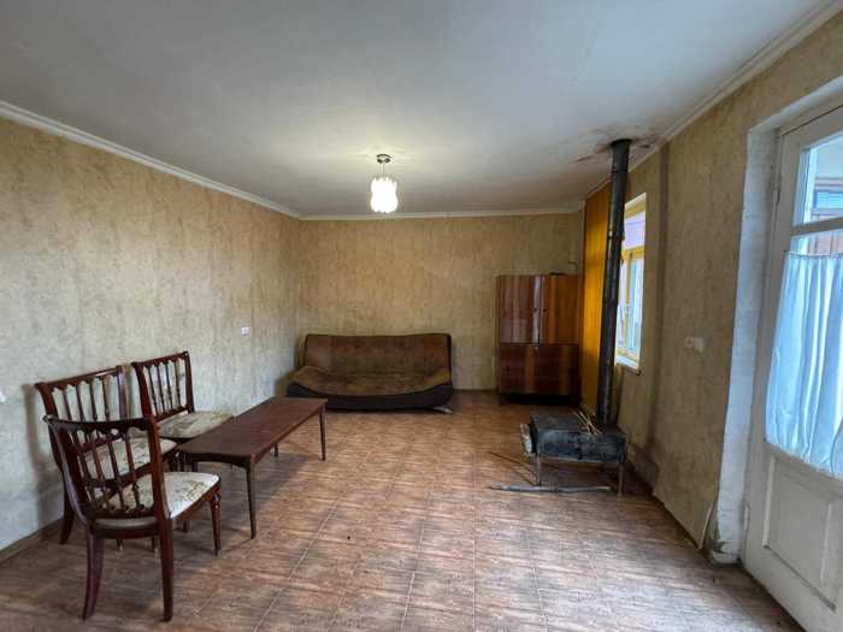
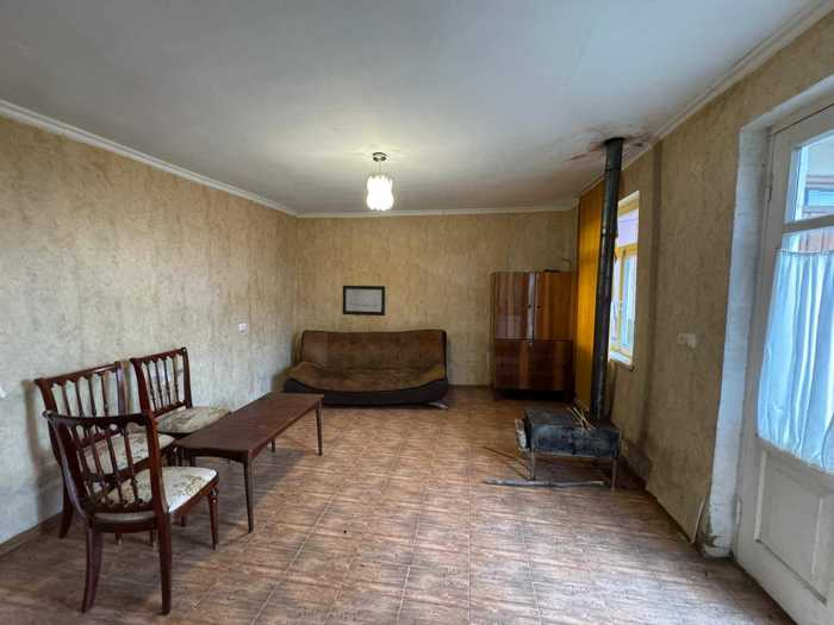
+ wall art [342,285,386,317]
